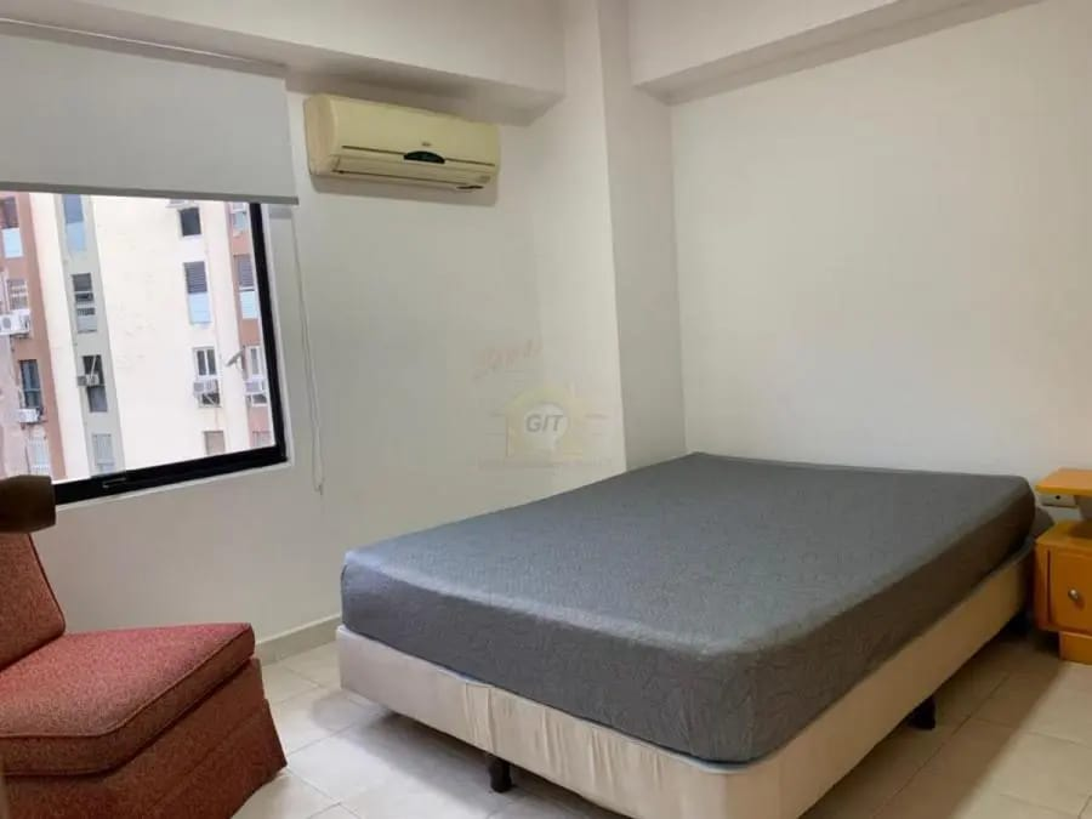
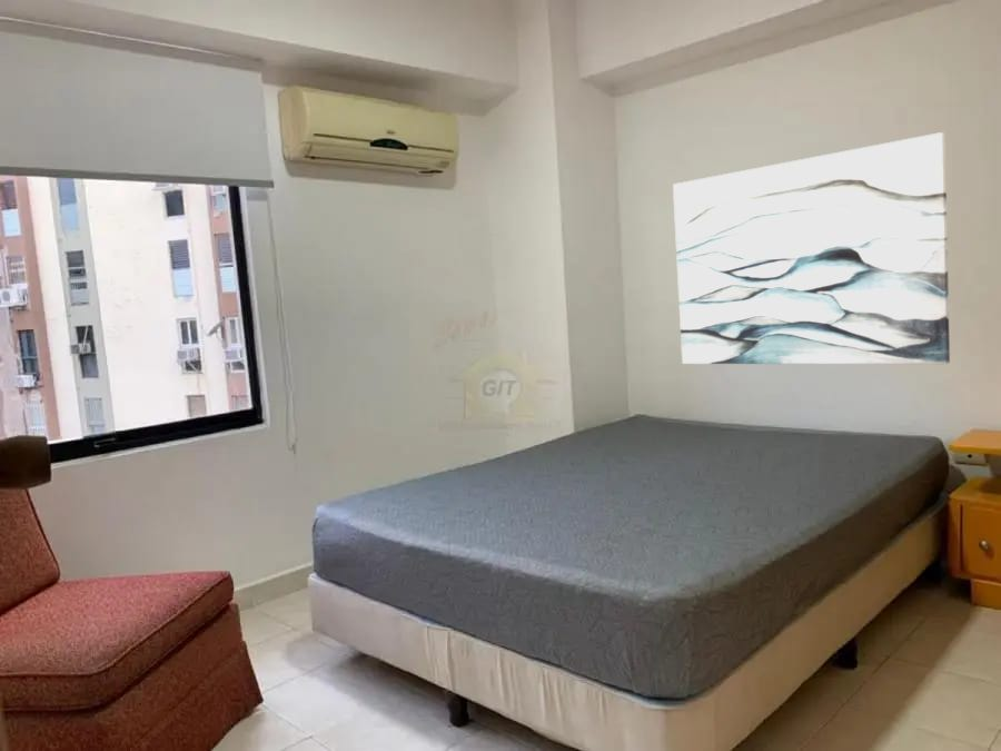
+ wall art [672,131,951,365]
